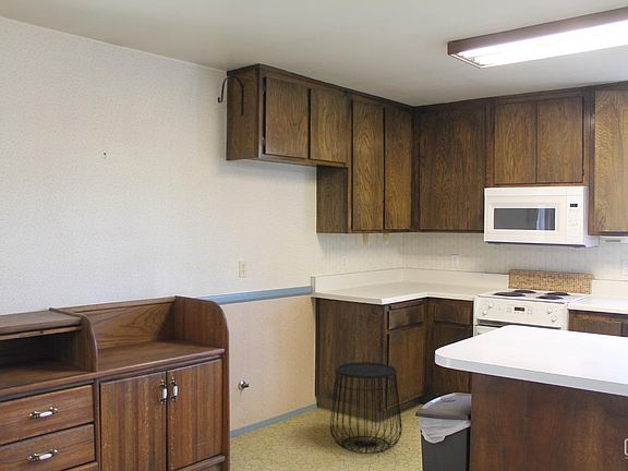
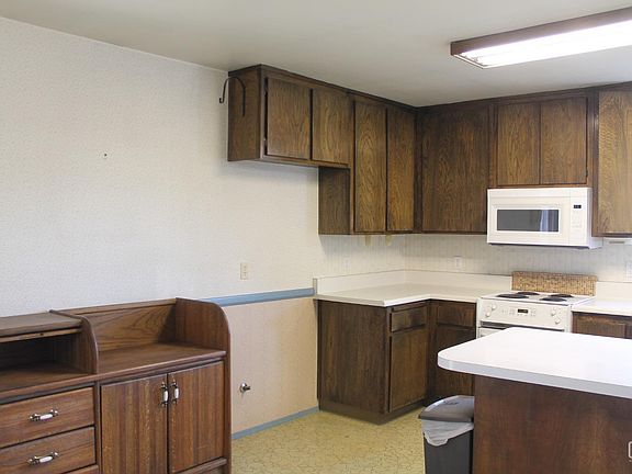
- side table [329,361,403,455]
